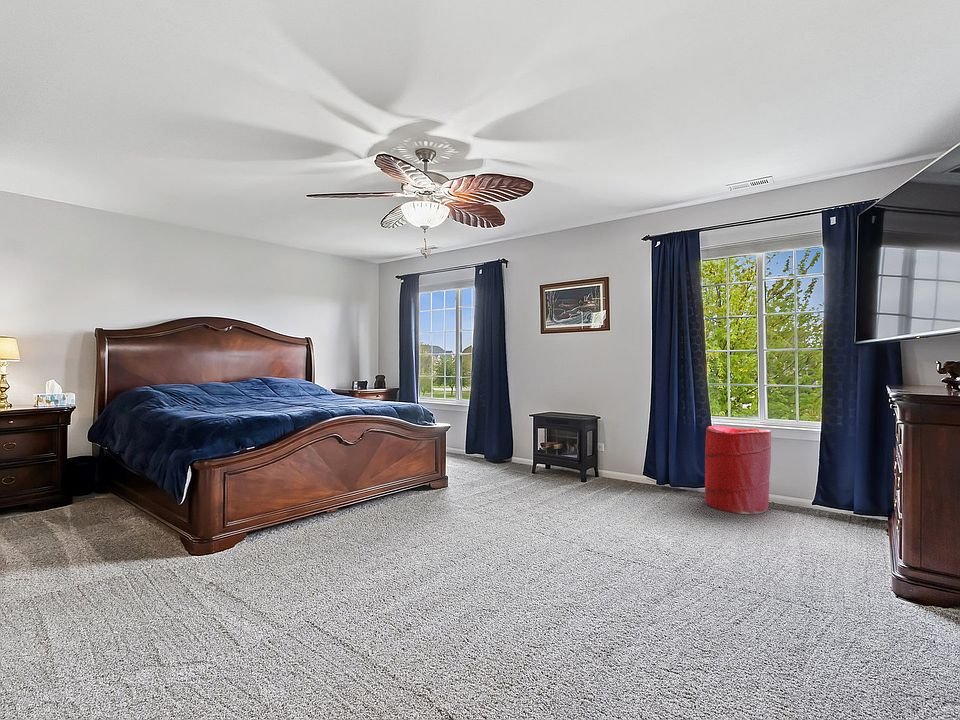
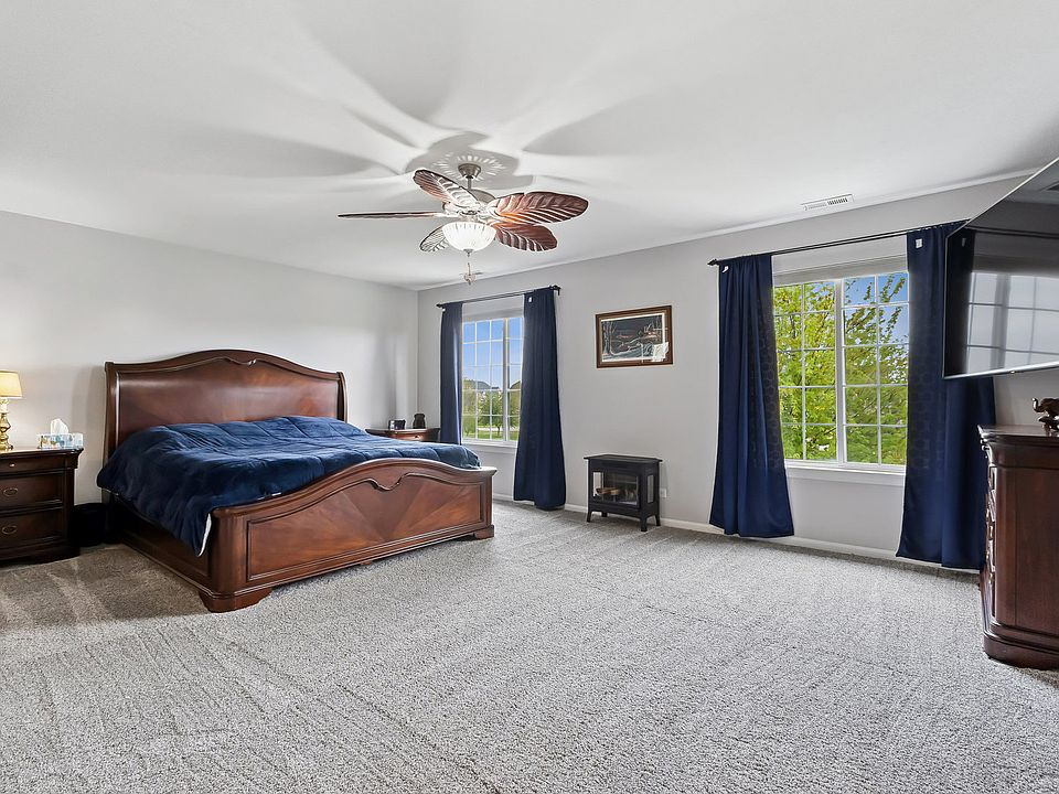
- laundry hamper [704,424,772,515]
